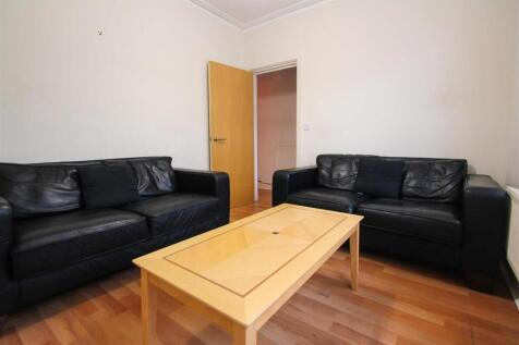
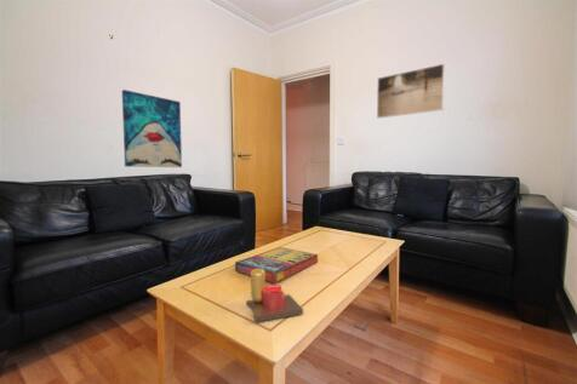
+ wall art [121,88,183,168]
+ game compilation box [234,246,319,283]
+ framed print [376,63,446,120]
+ candle [245,269,304,323]
